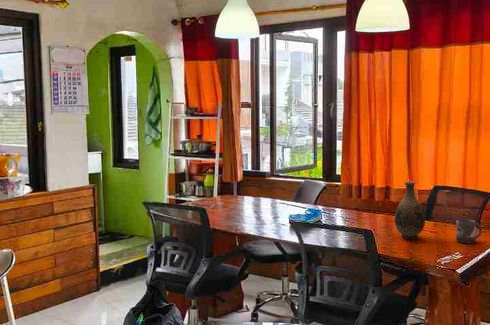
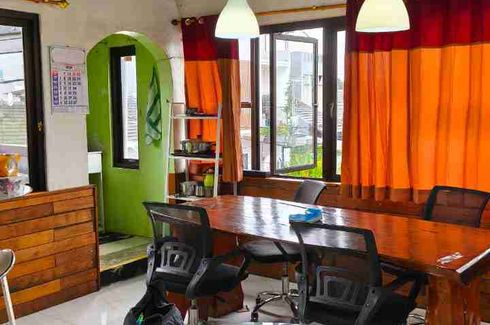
- mug [455,218,483,244]
- vase [393,180,426,240]
